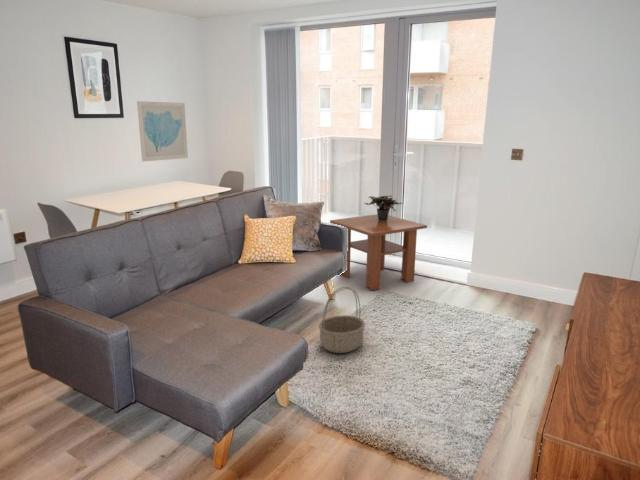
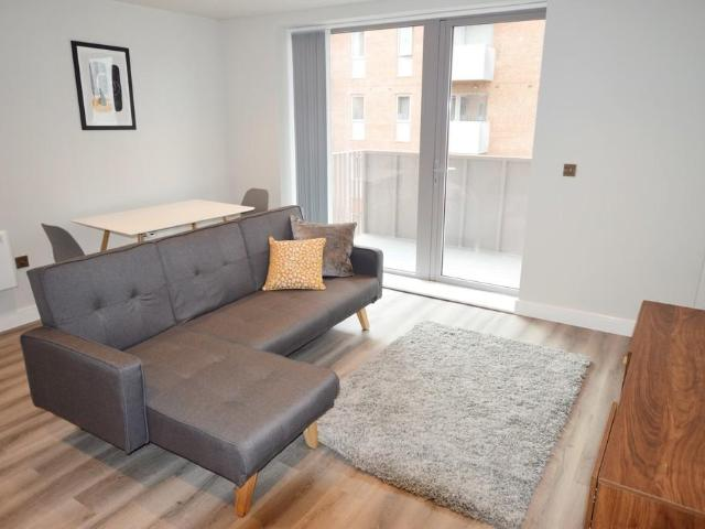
- wall art [136,100,189,162]
- potted plant [363,194,403,222]
- basket [318,286,366,354]
- coffee table [329,213,428,291]
